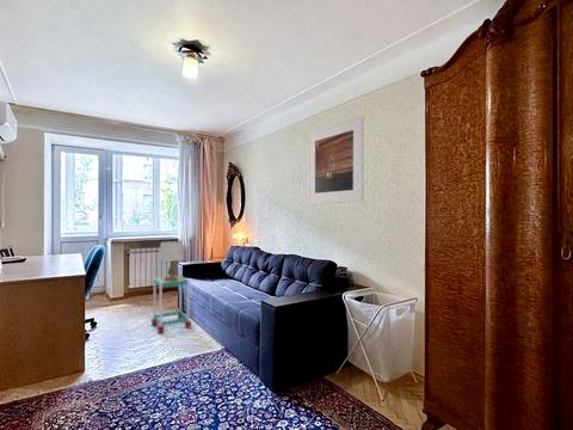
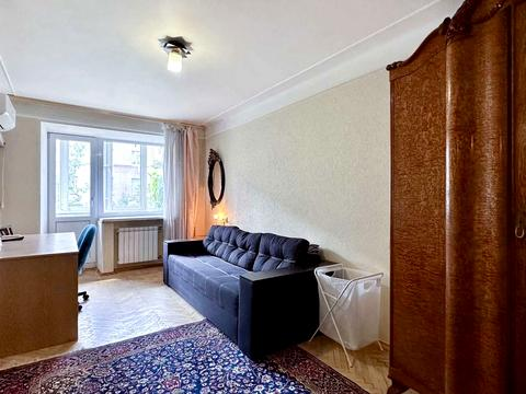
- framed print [307,113,365,205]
- side table [150,275,192,334]
- table lamp [156,240,185,281]
